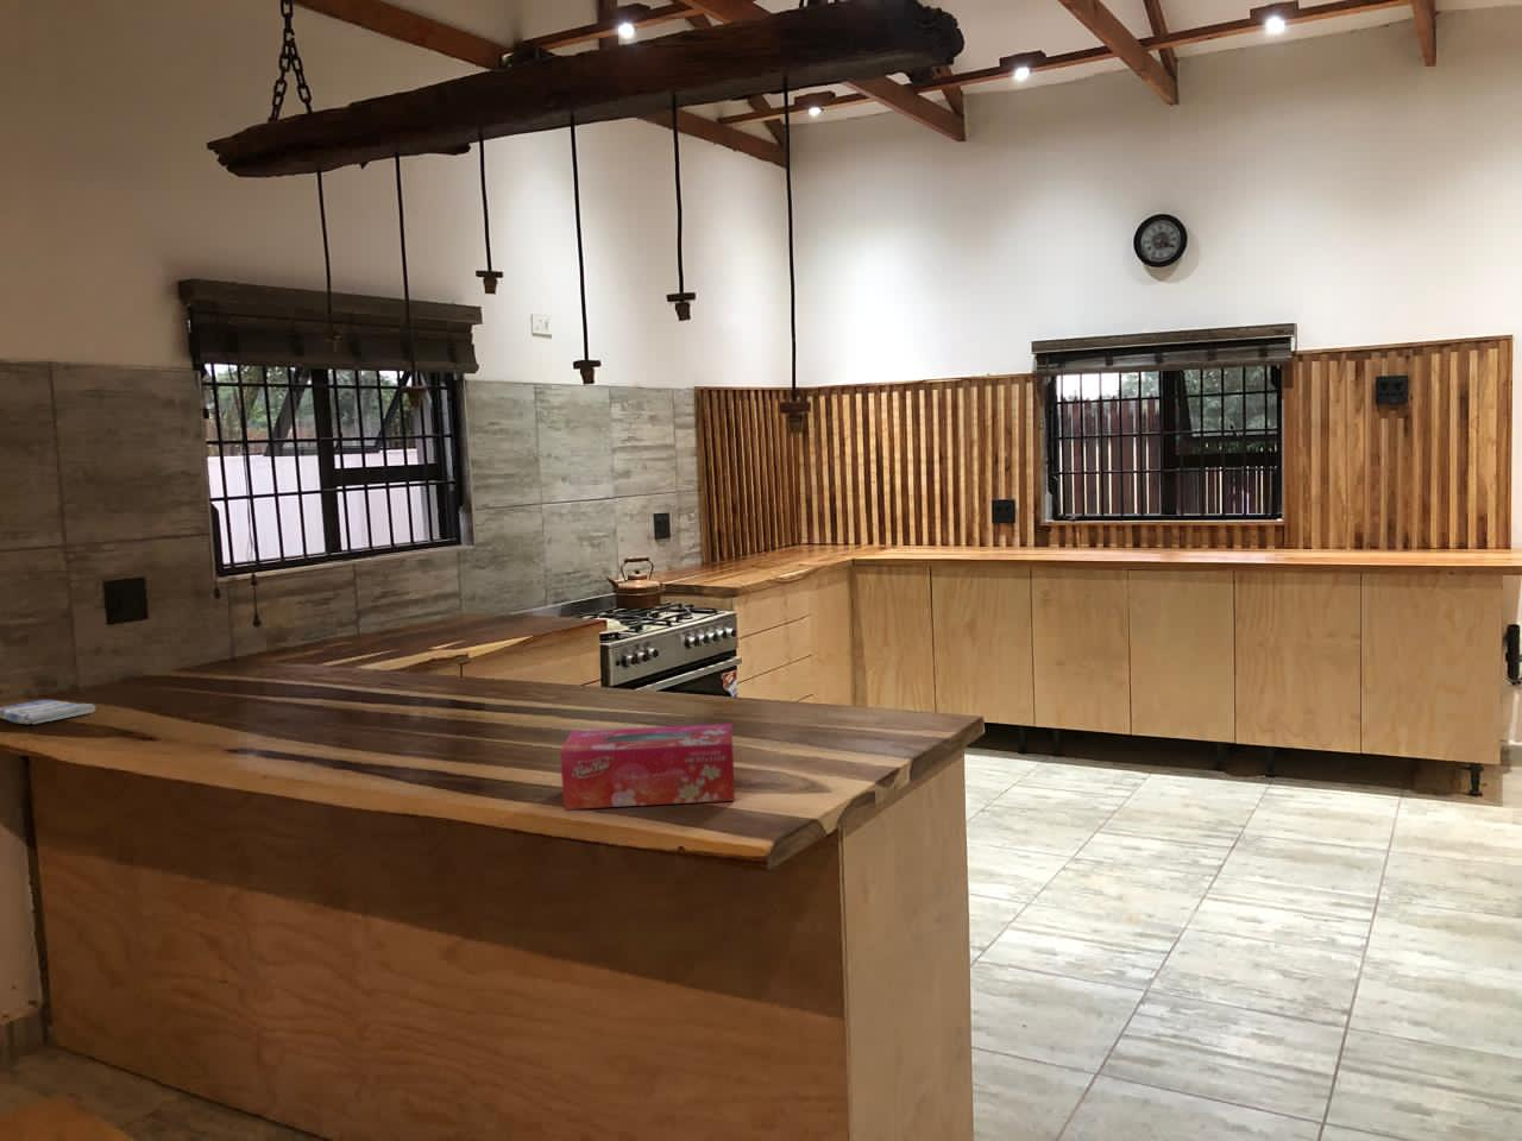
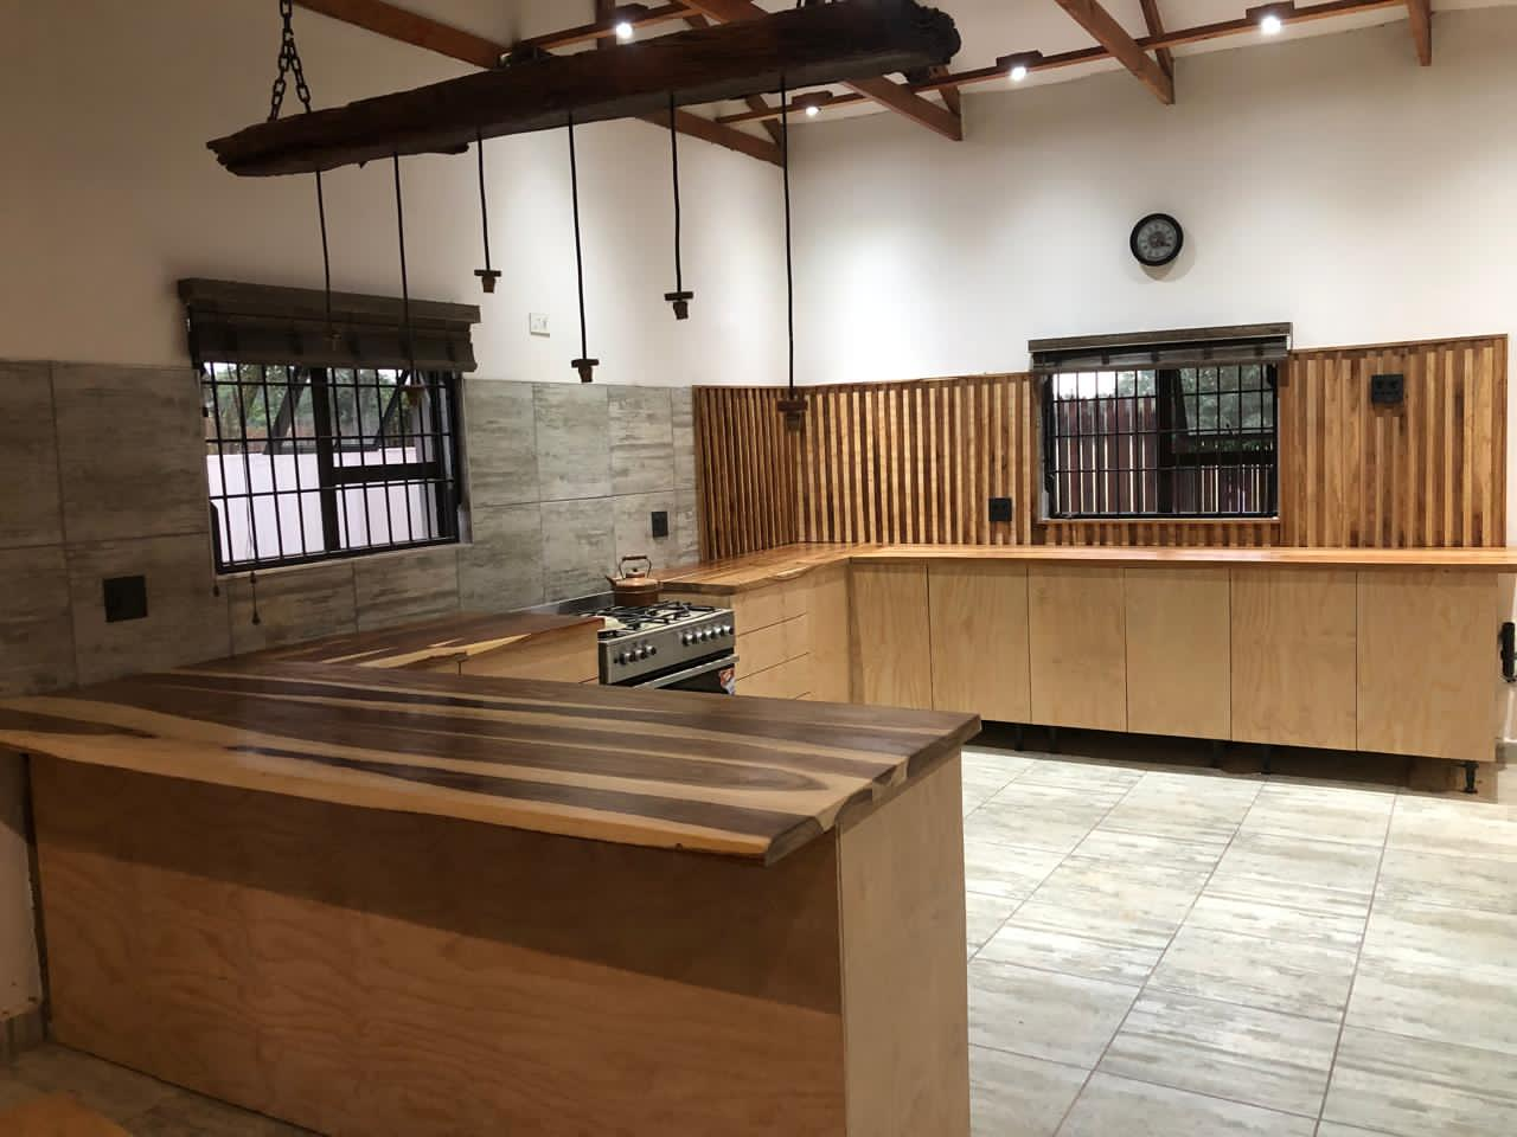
- dish towel [0,699,96,725]
- tissue box [558,723,736,810]
